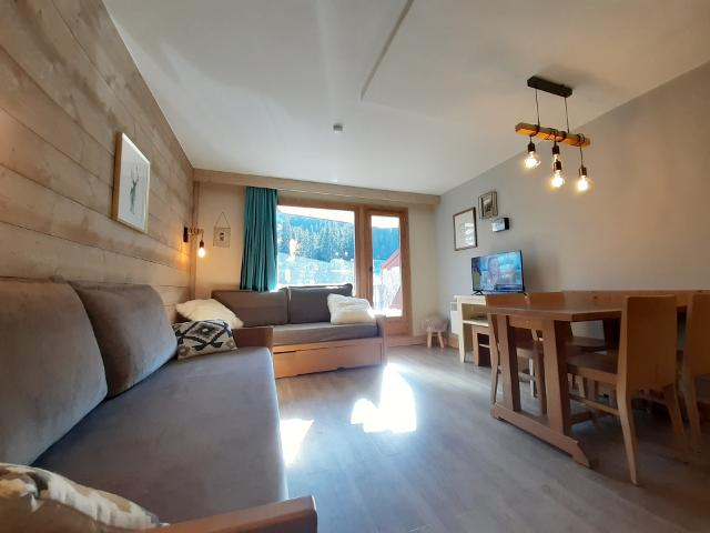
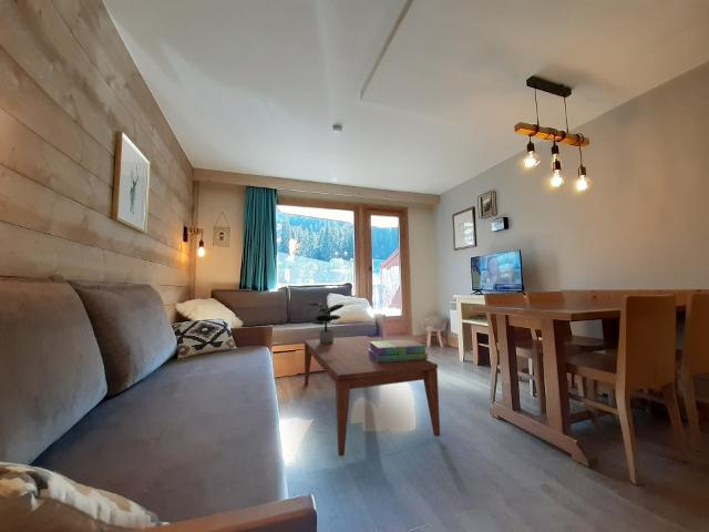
+ stack of books [368,338,429,362]
+ potted plant [307,300,345,344]
+ coffee table [304,335,441,458]
